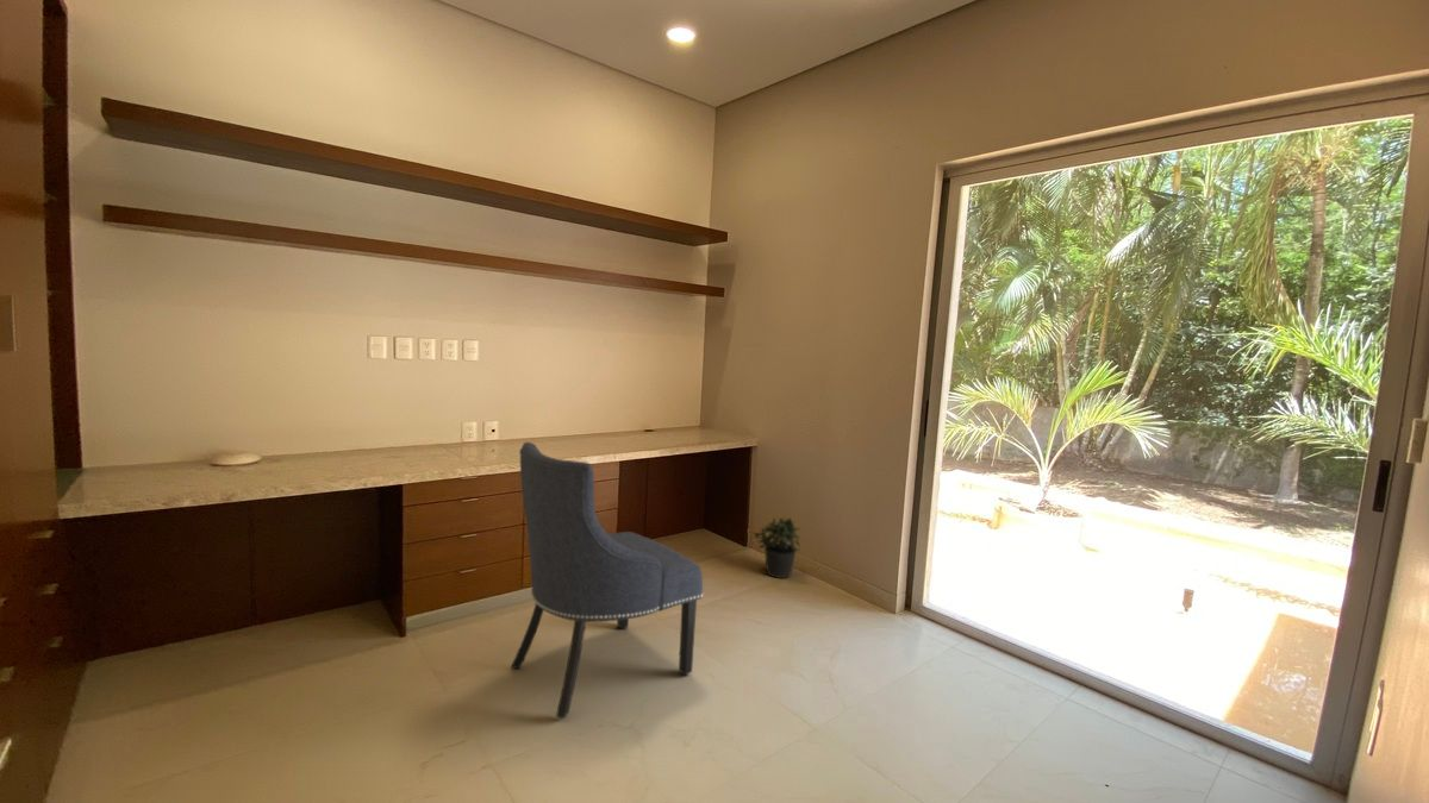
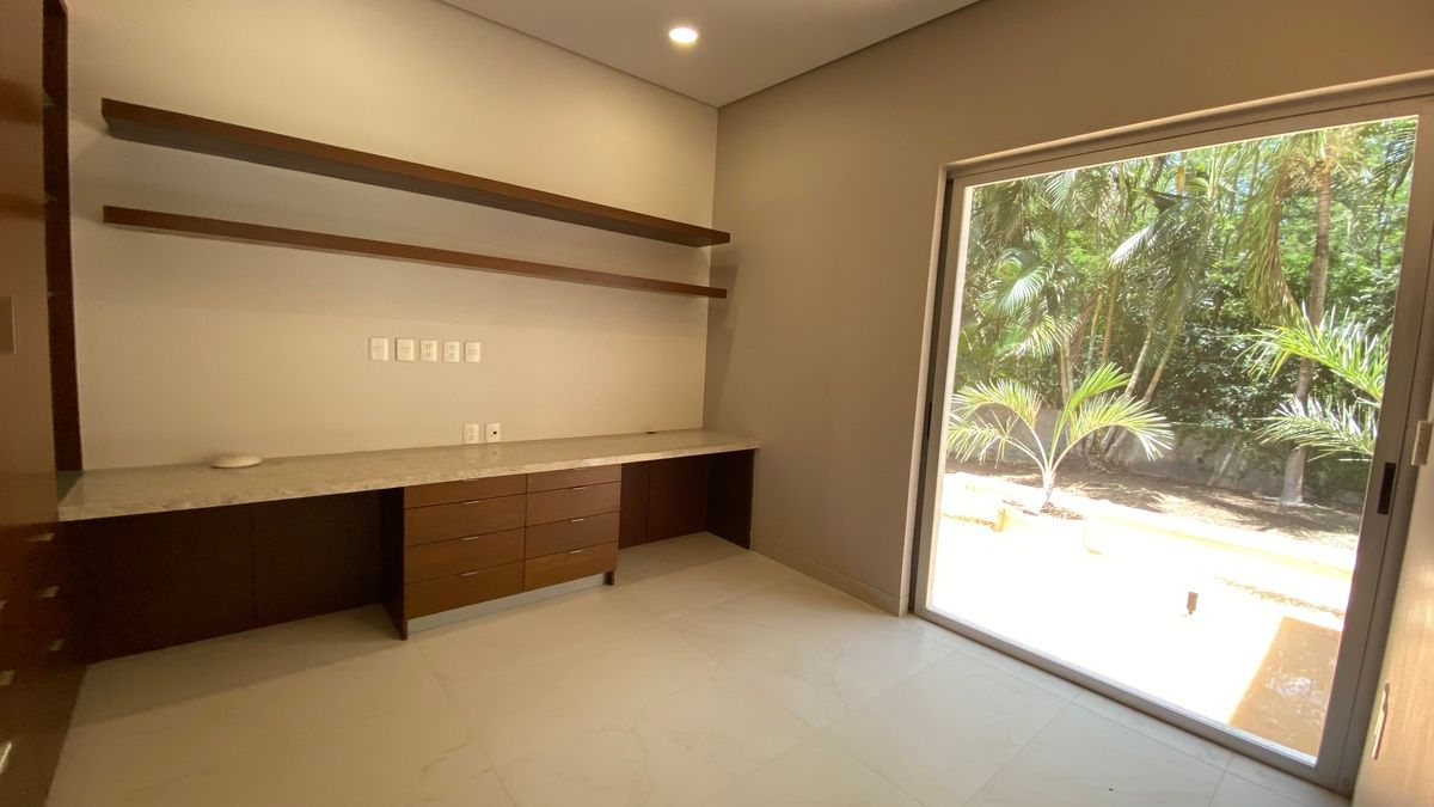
- potted plant [751,516,801,579]
- chair [510,441,704,720]
